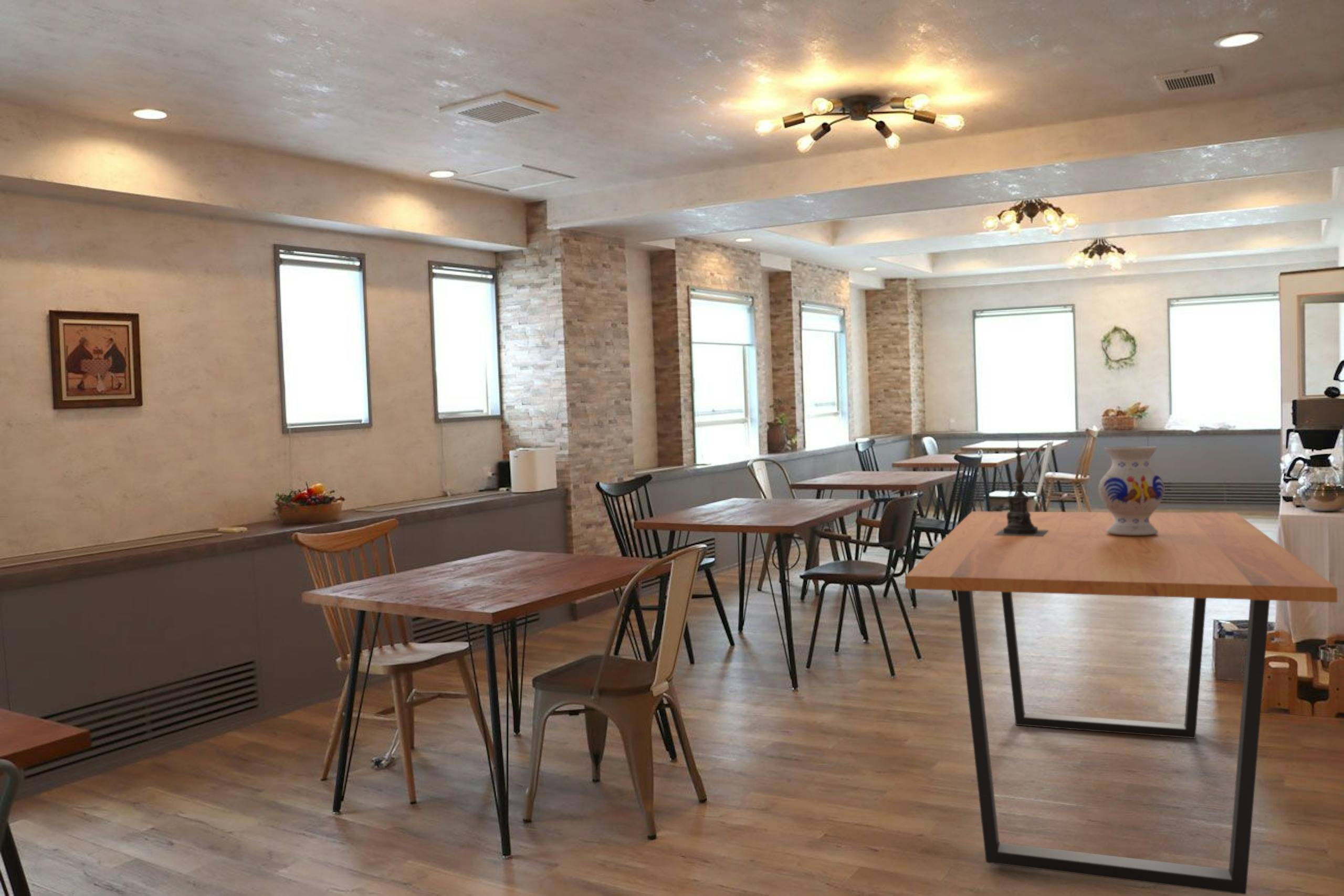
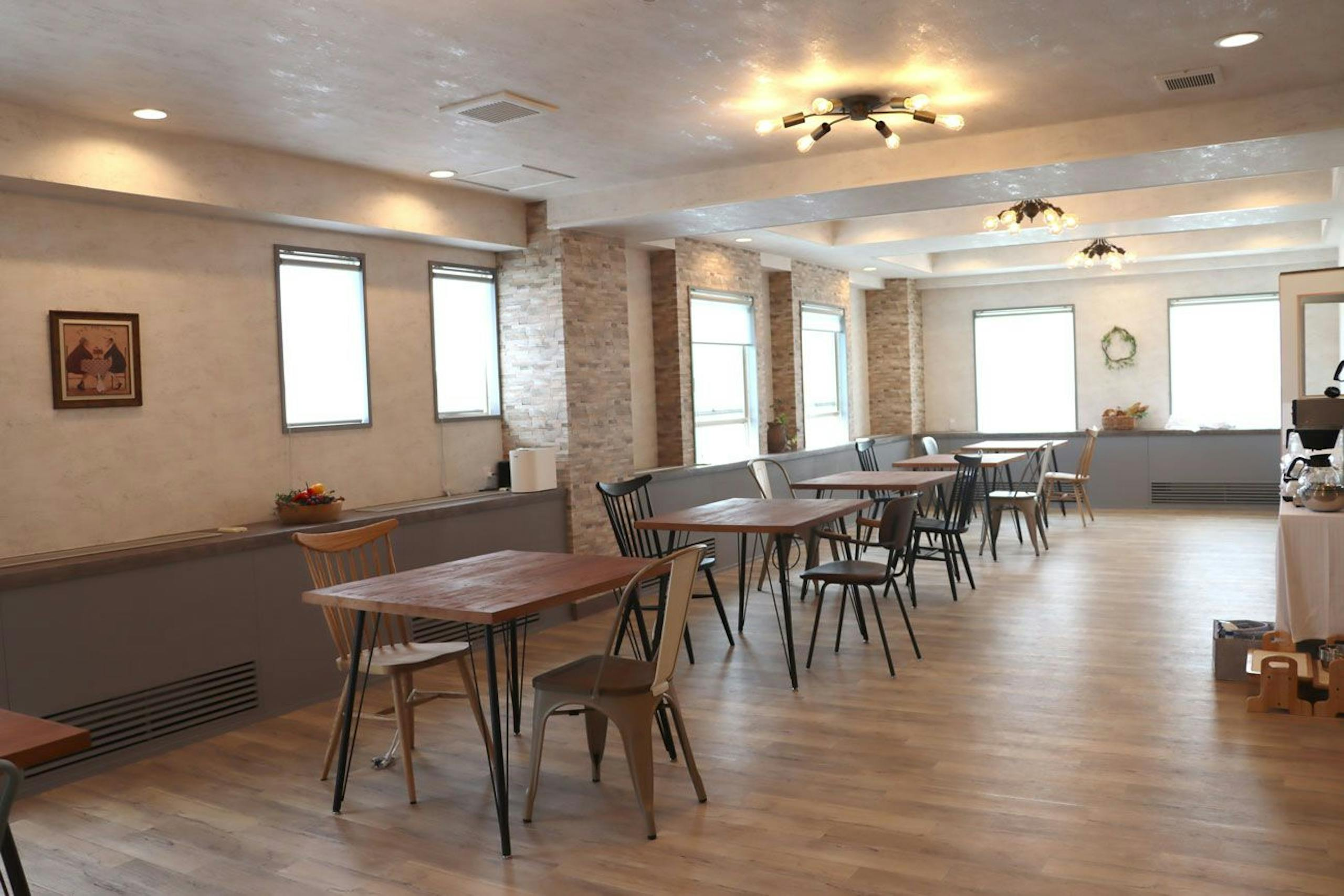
- vase [1098,446,1165,536]
- candle holder [995,435,1048,536]
- dining table [905,511,1338,895]
